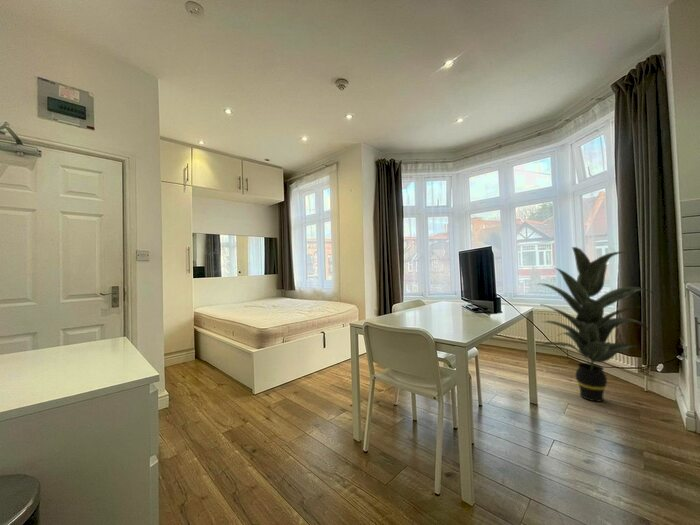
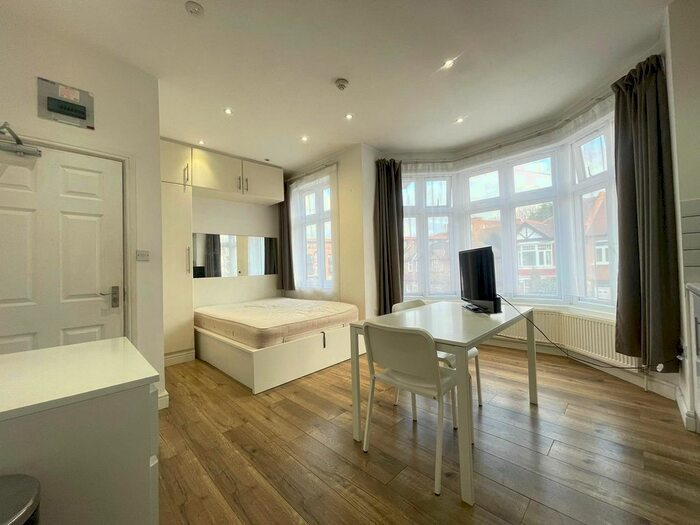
- indoor plant [534,246,659,403]
